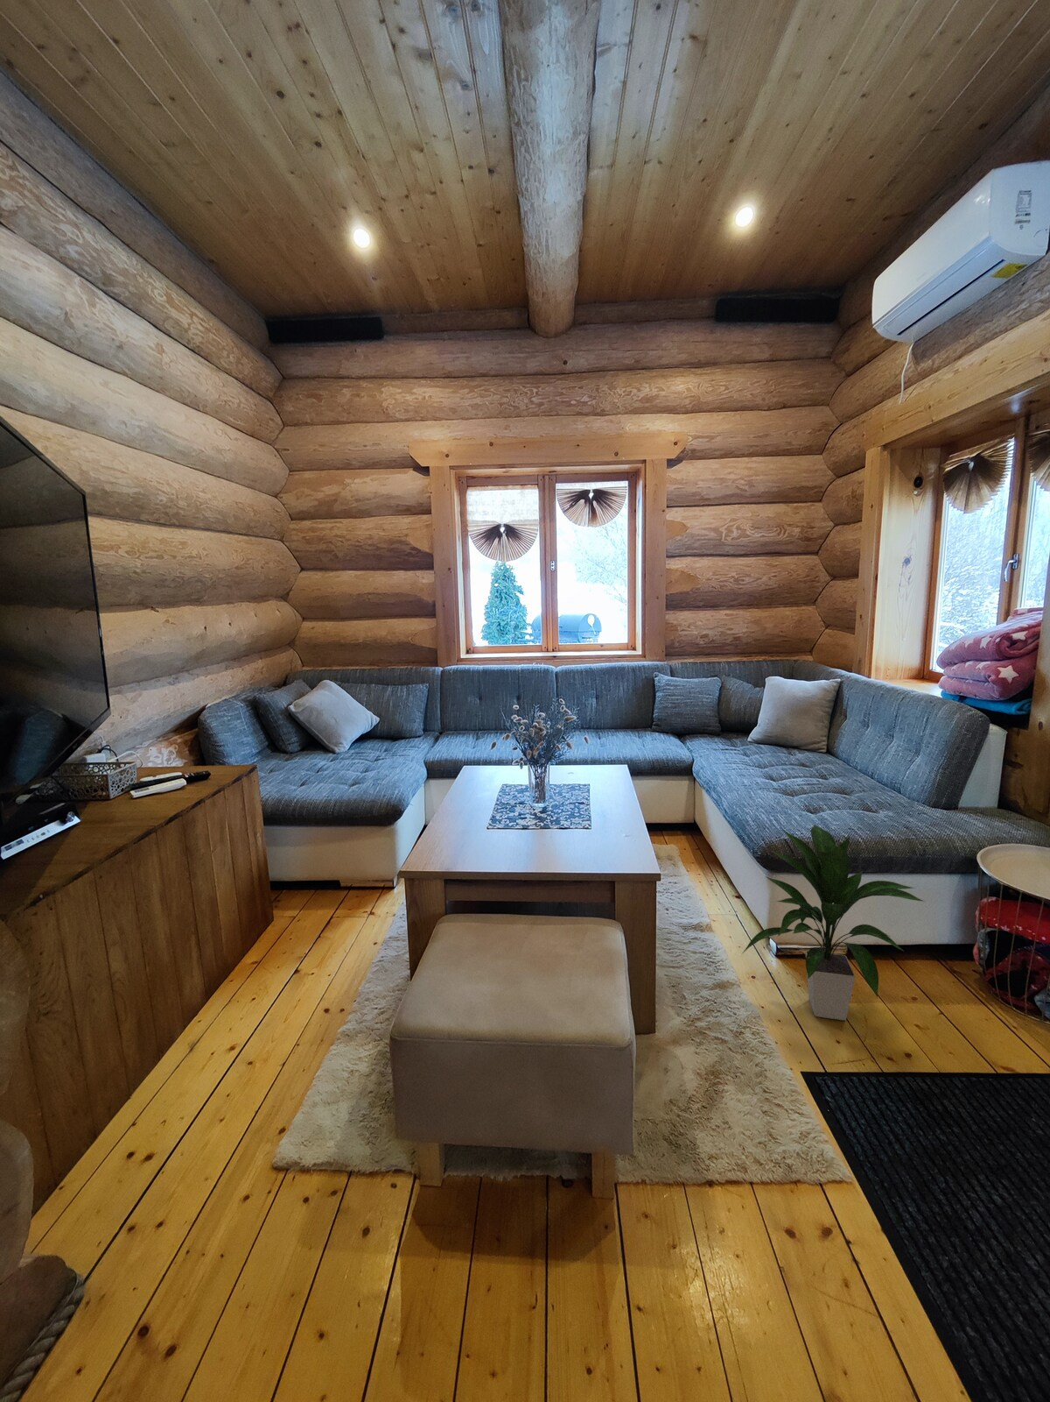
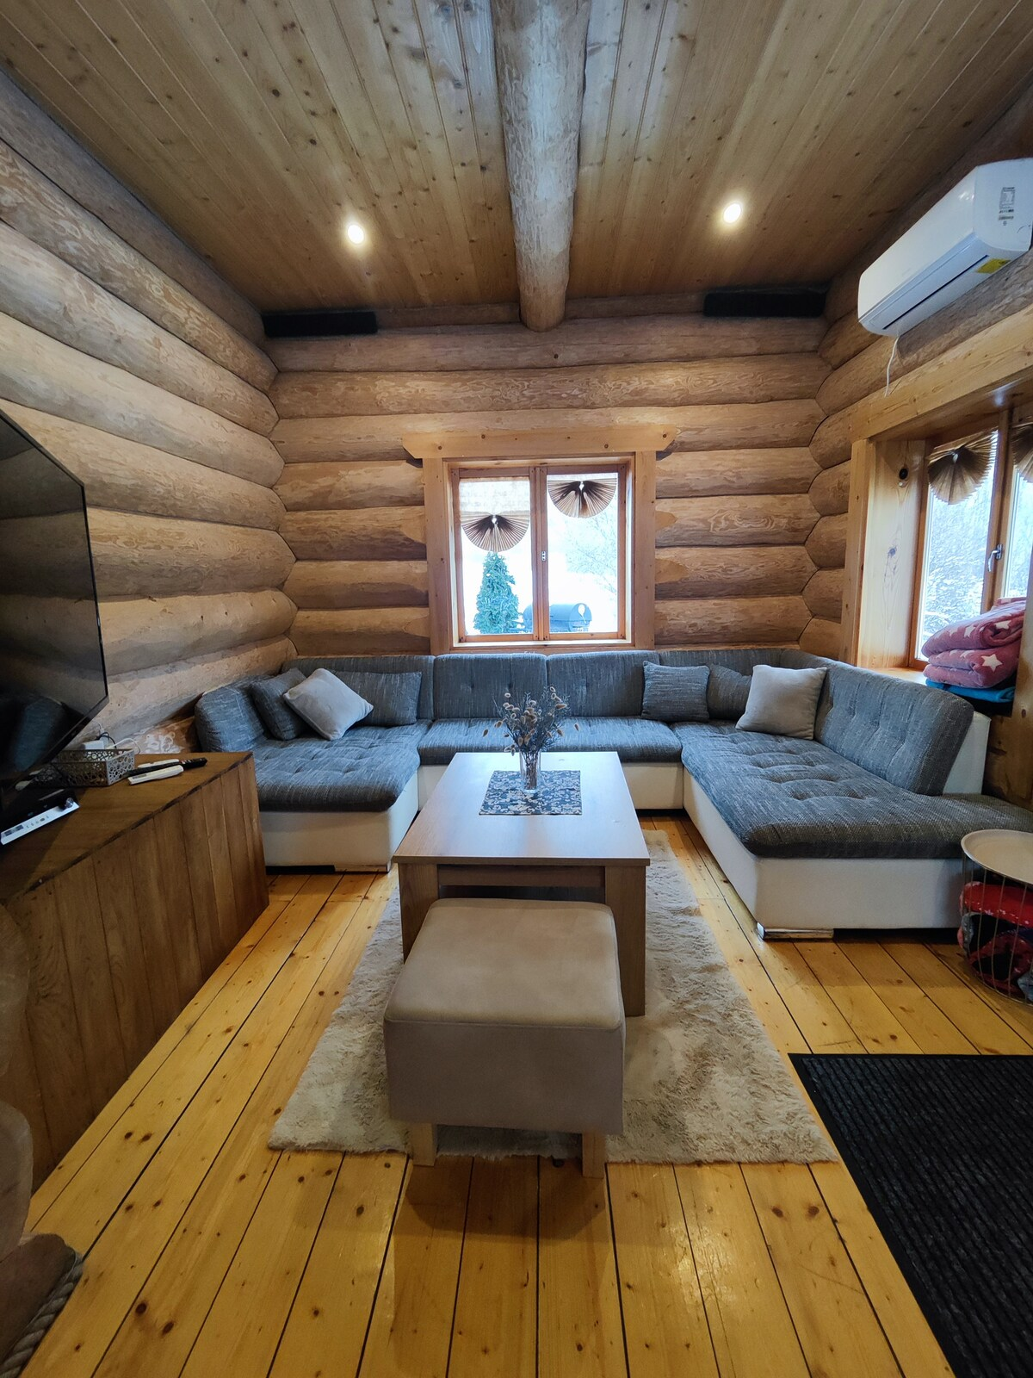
- indoor plant [742,824,925,1021]
